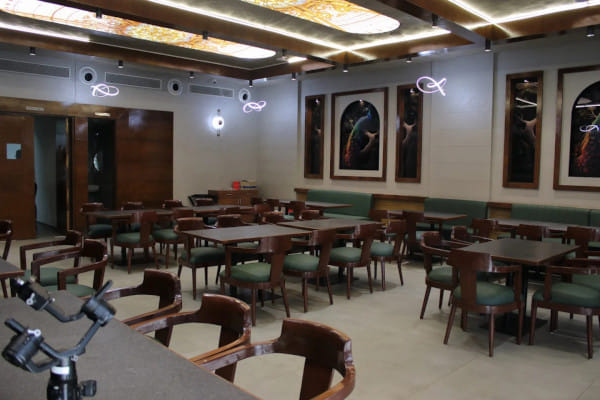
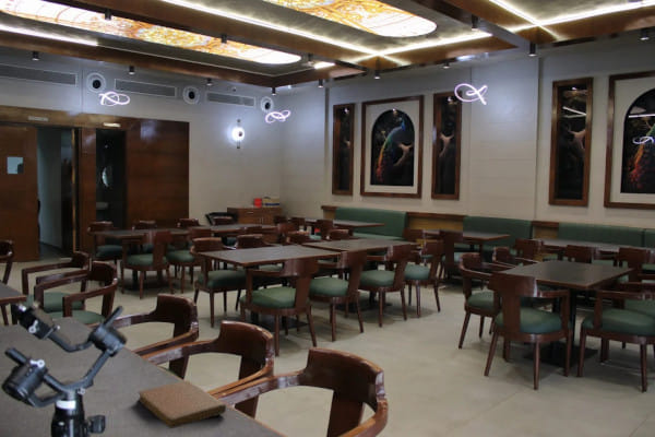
+ notebook [136,379,227,429]
